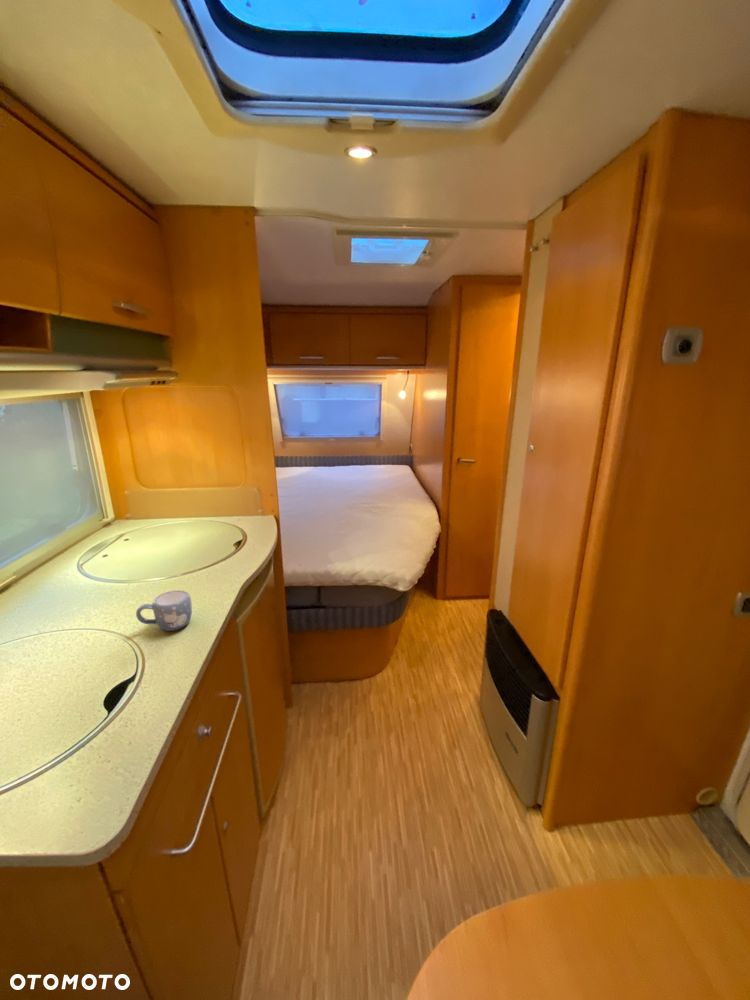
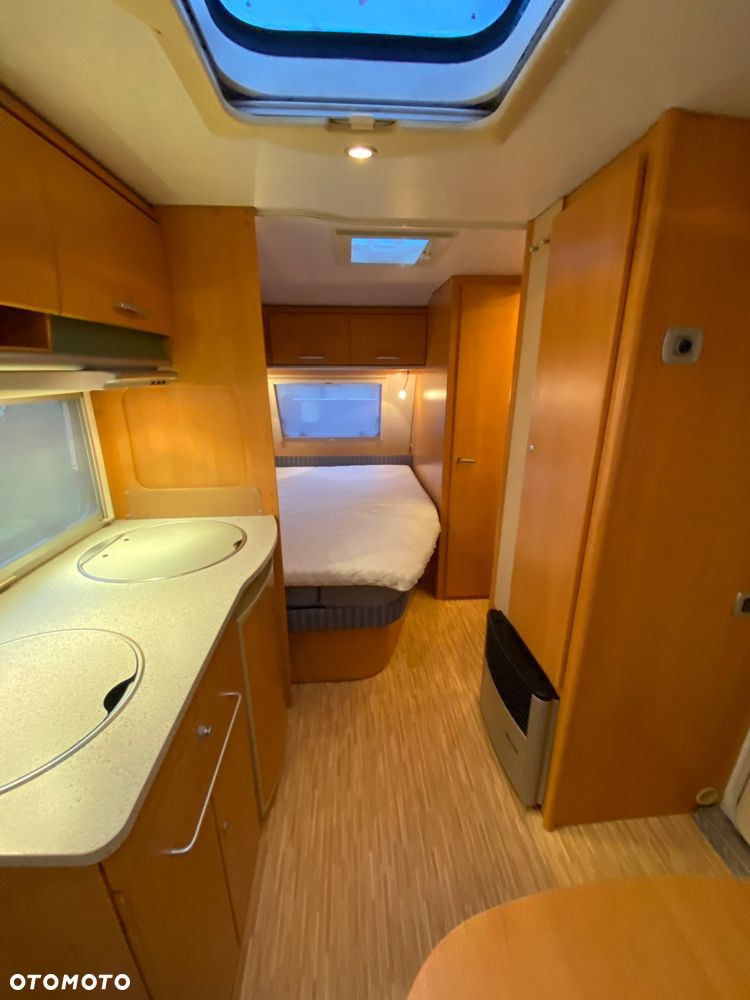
- mug [135,589,193,632]
